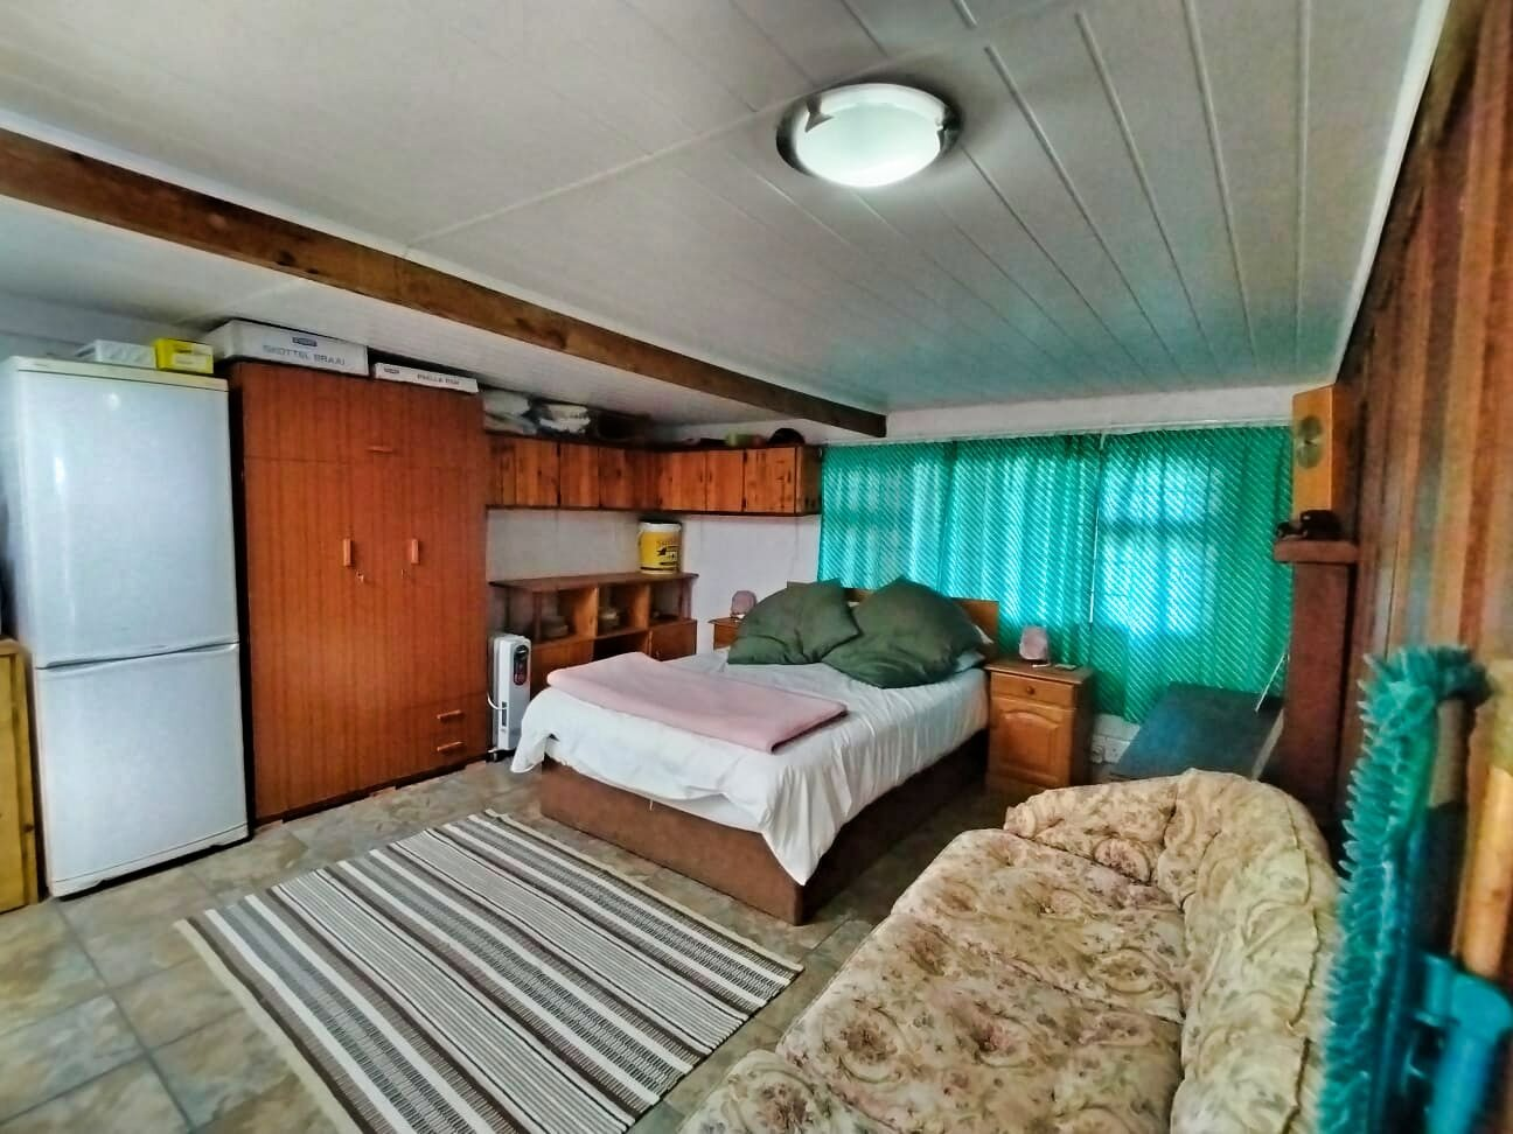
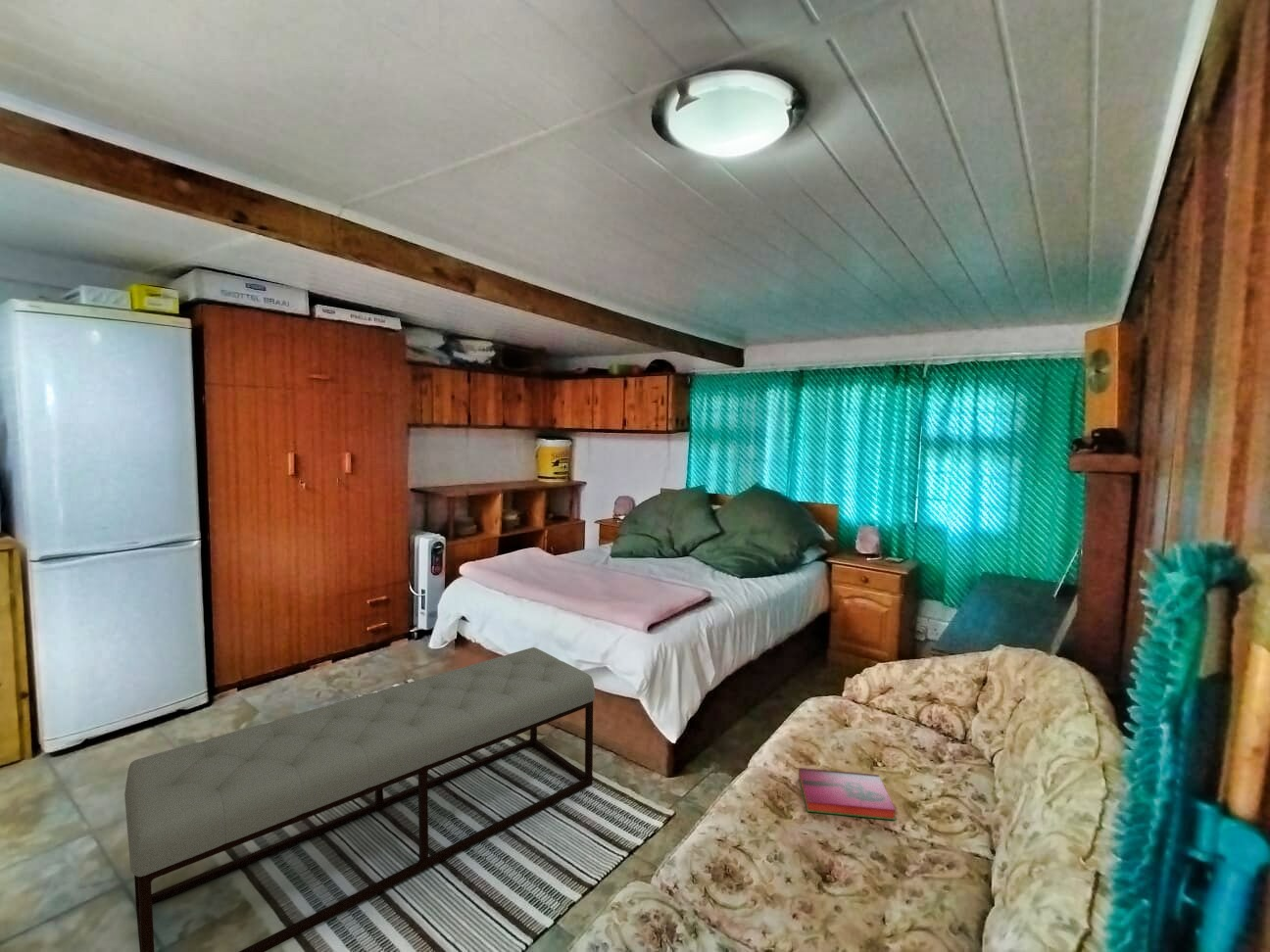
+ bench [123,646,596,952]
+ hardback book [798,767,897,821]
